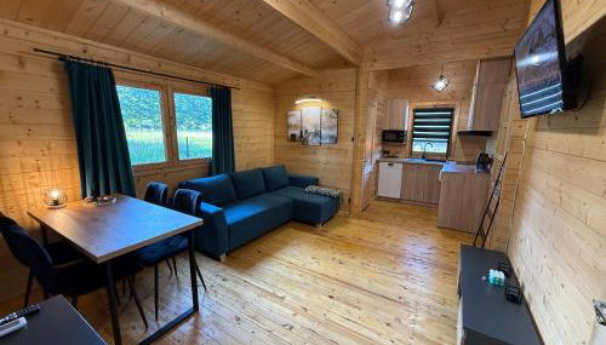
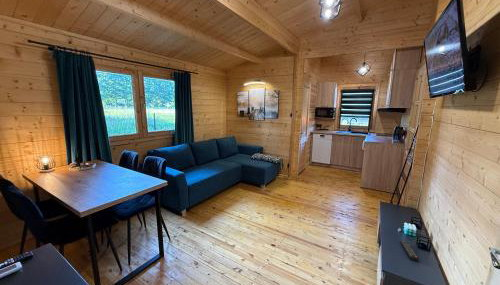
+ remote control [399,240,420,262]
